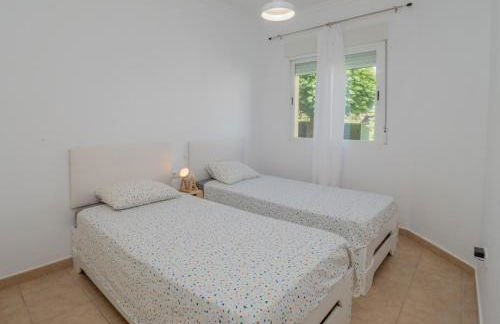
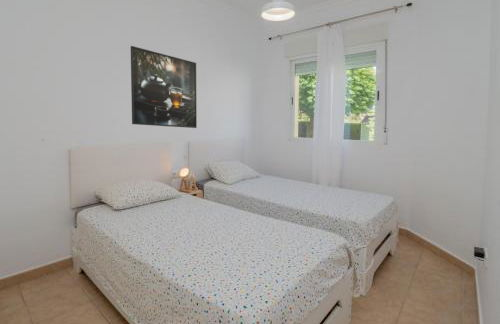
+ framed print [130,45,198,129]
